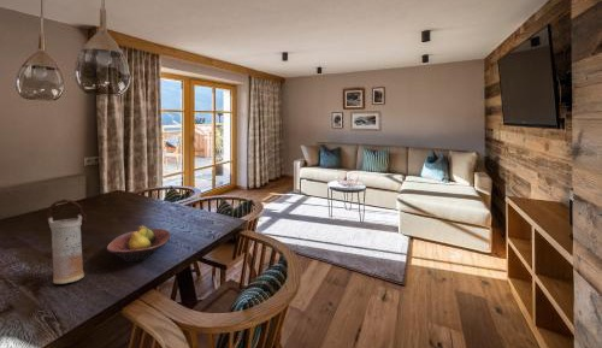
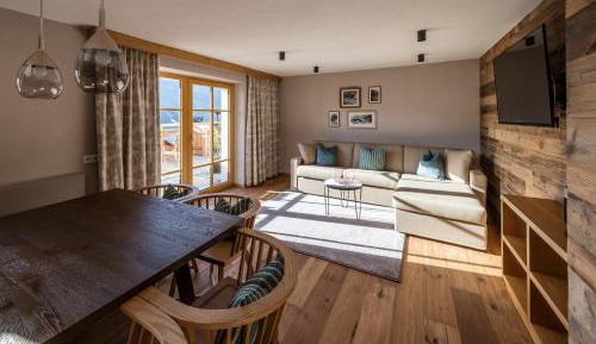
- fruit bowl [106,225,171,263]
- vase [45,199,88,285]
